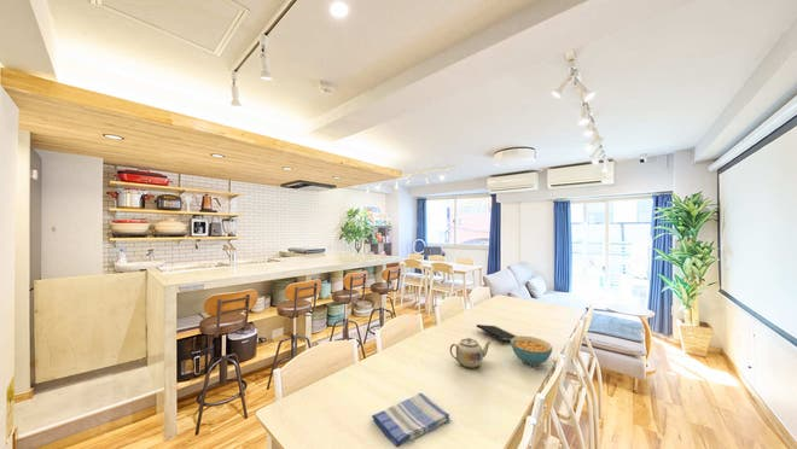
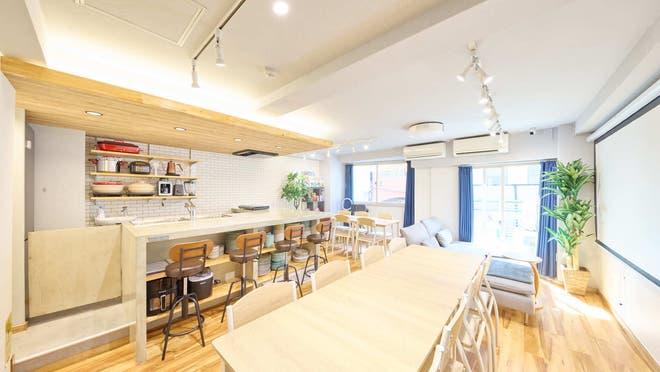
- dish towel [371,392,452,448]
- notepad [476,323,518,346]
- teapot [449,337,493,369]
- cereal bowl [510,334,553,366]
